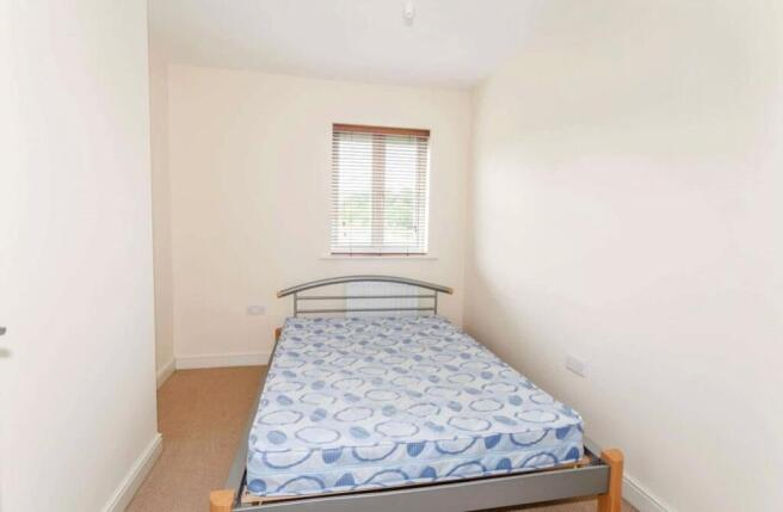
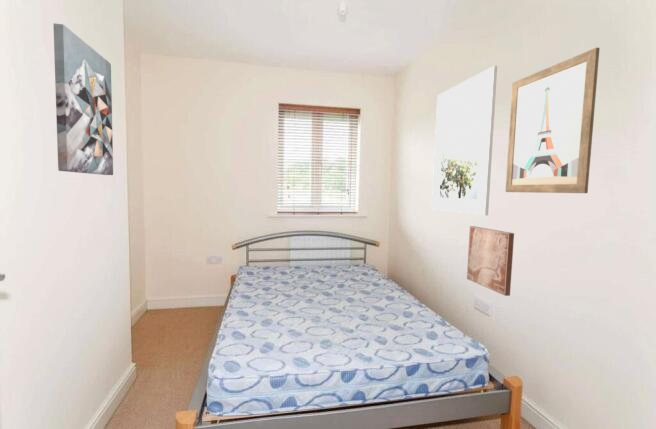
+ wall art [52,22,114,176]
+ wall art [505,47,601,194]
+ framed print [431,65,498,216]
+ wall art [466,225,515,297]
